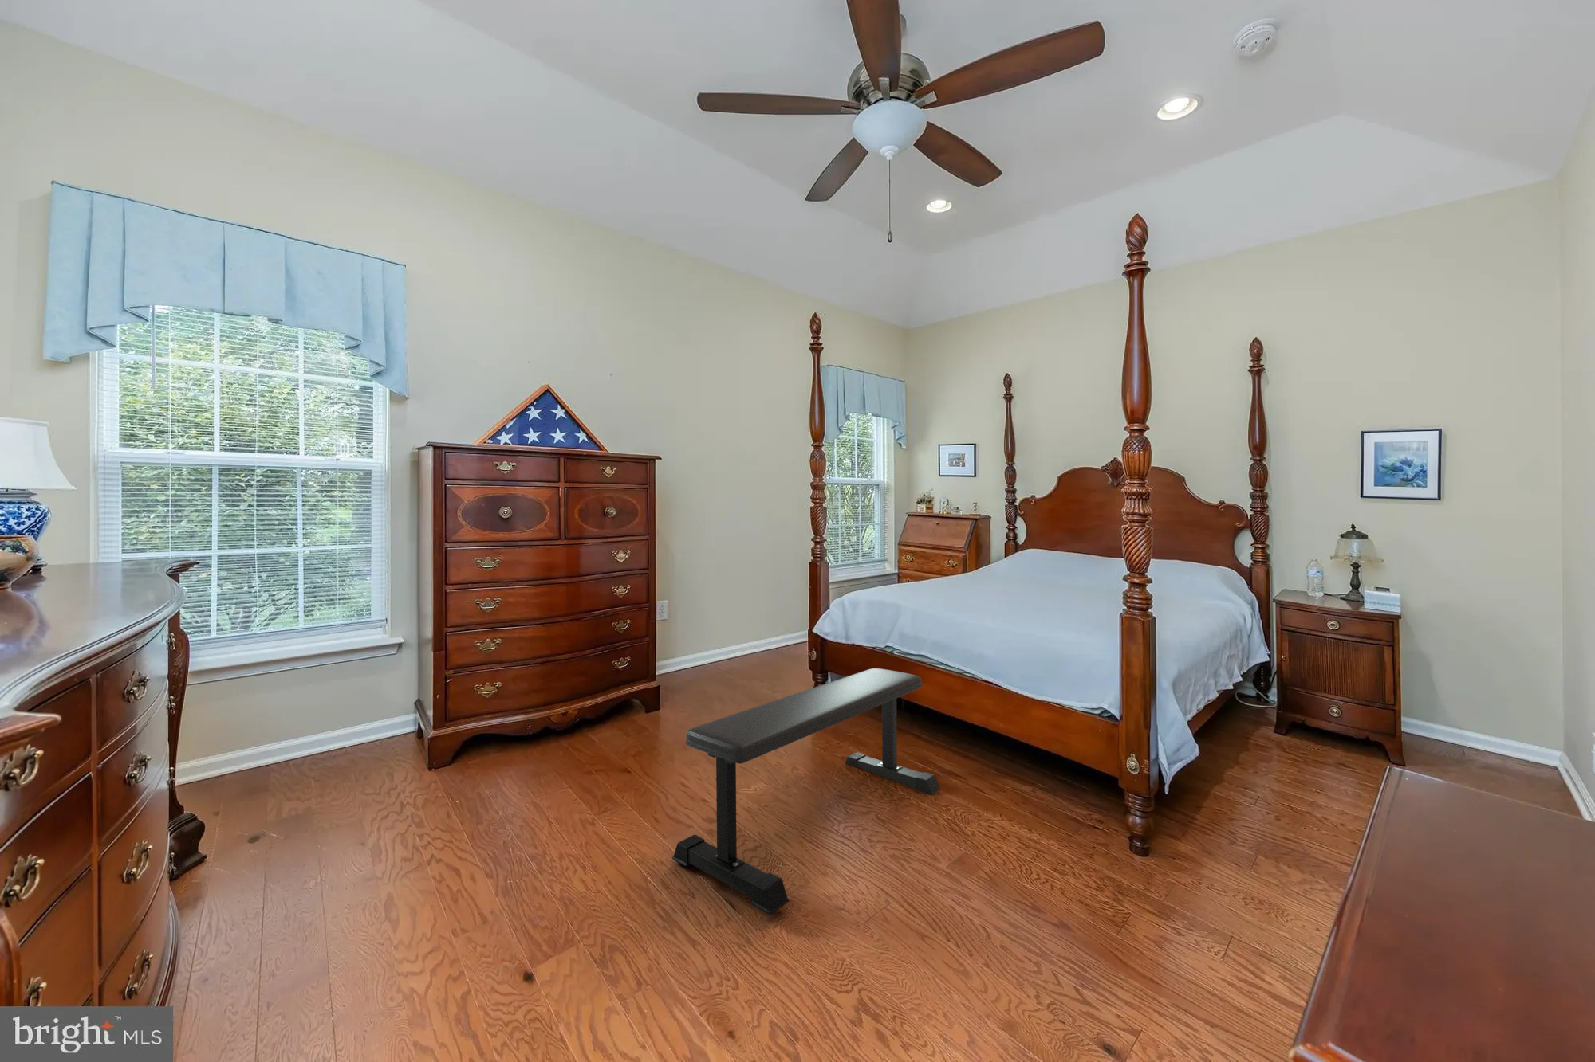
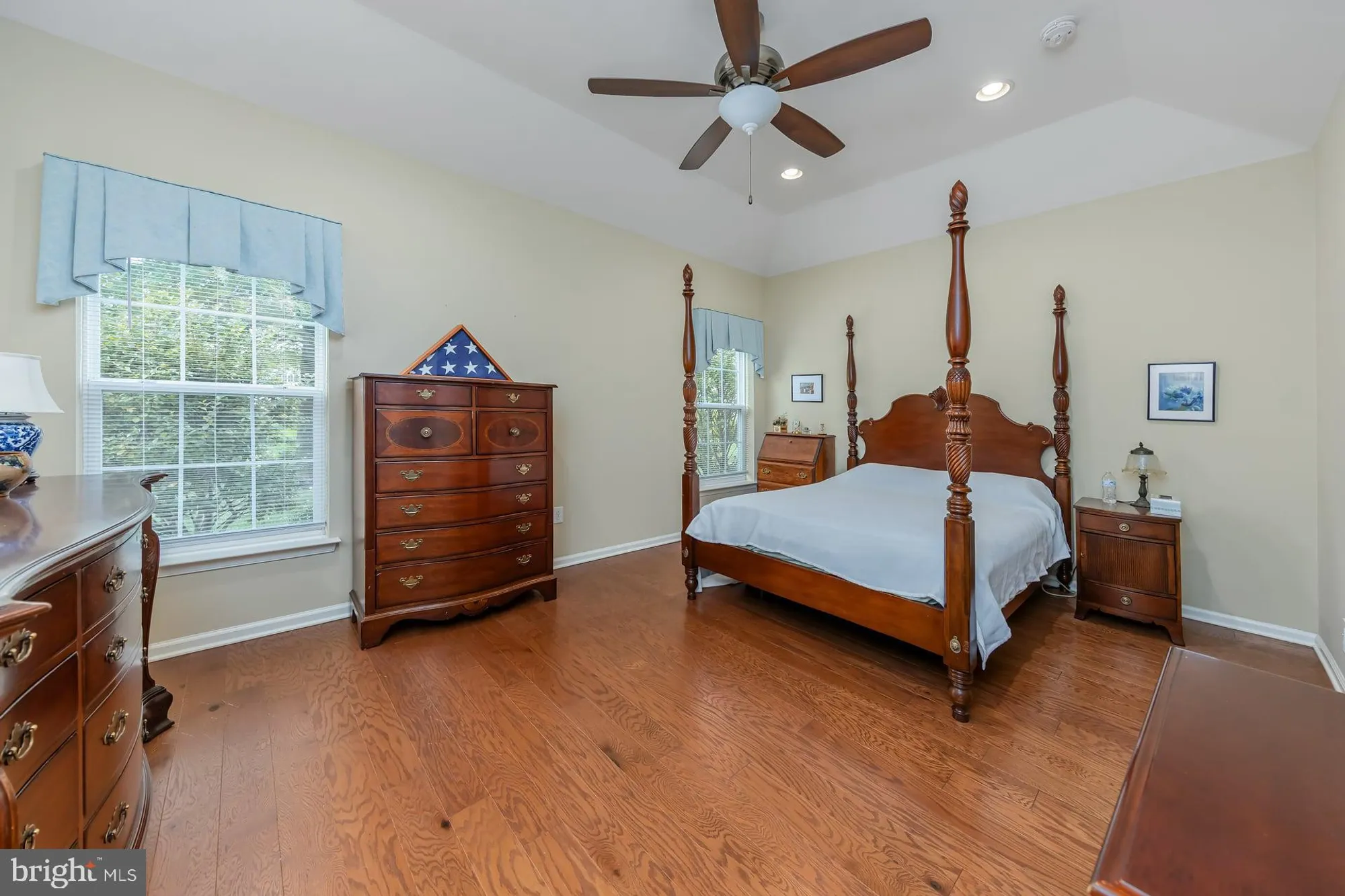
- fitness bench [671,667,940,915]
